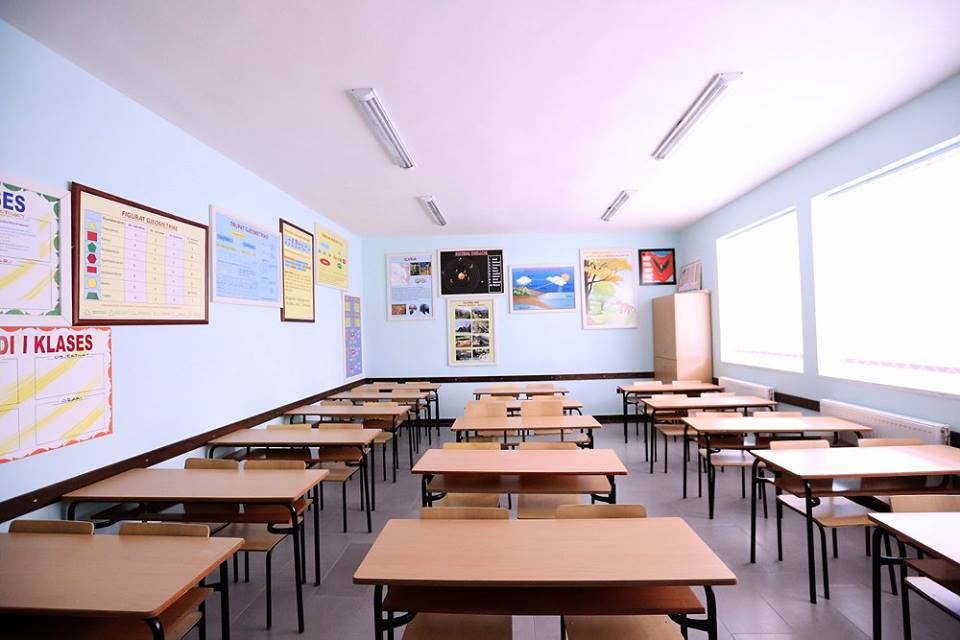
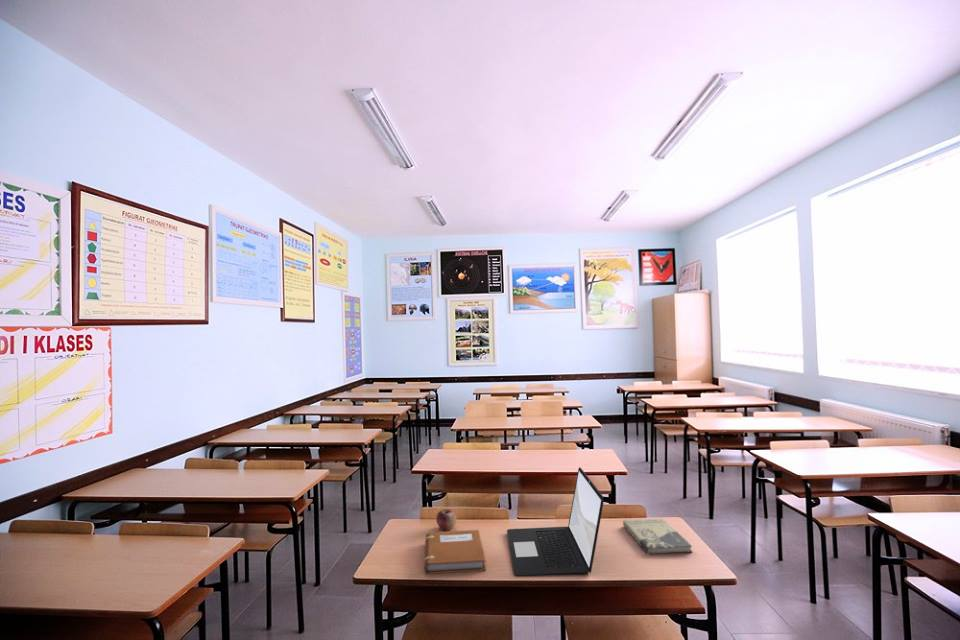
+ laptop [506,467,605,577]
+ apple [435,508,457,531]
+ notebook [423,529,487,575]
+ book [622,517,693,555]
